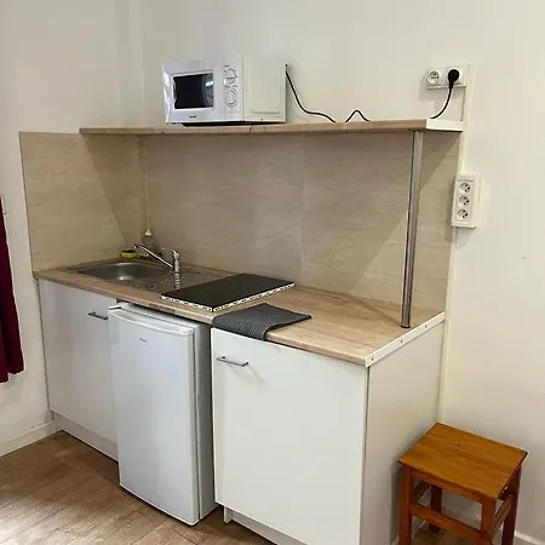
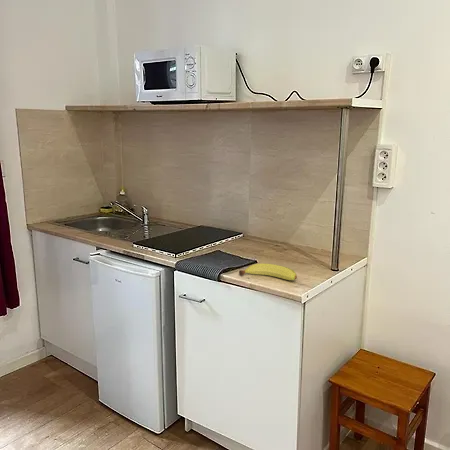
+ fruit [238,262,298,281]
